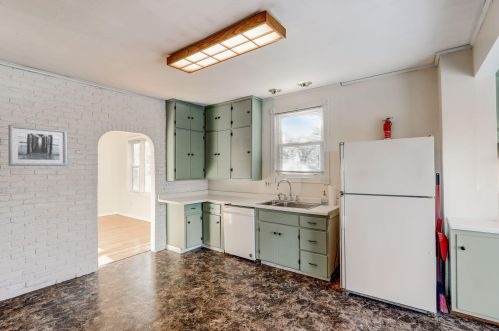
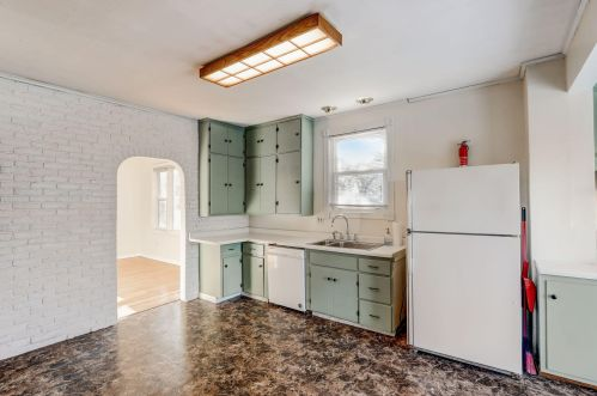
- wall art [8,124,68,167]
